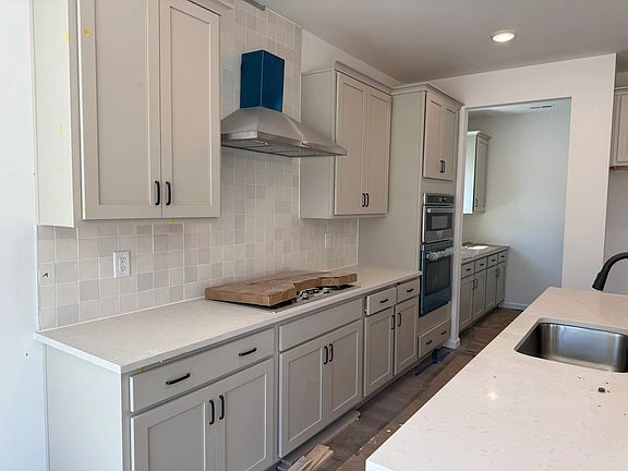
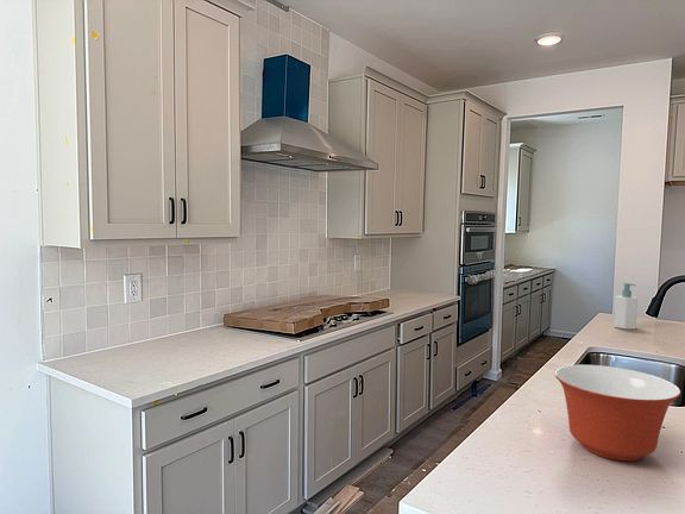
+ mixing bowl [553,364,681,462]
+ soap bottle [614,282,639,331]
